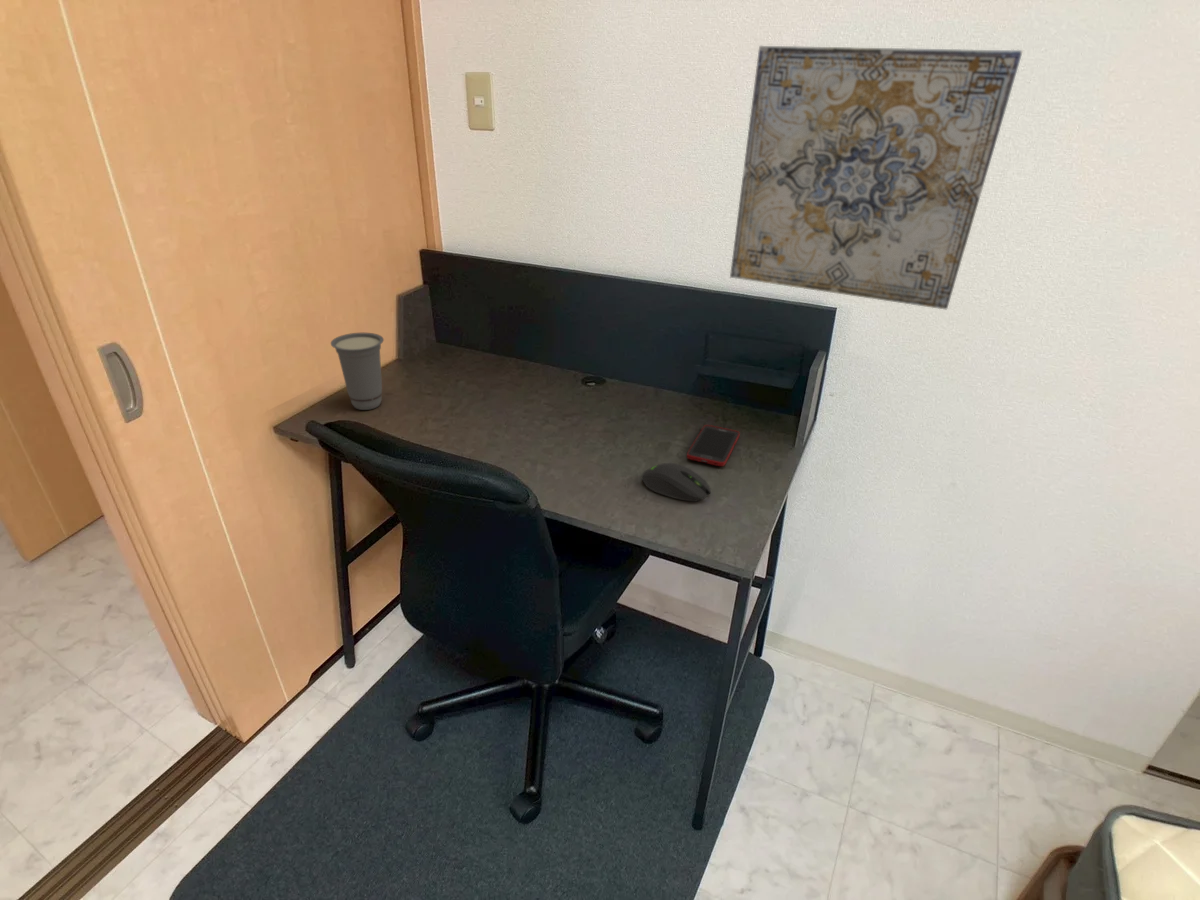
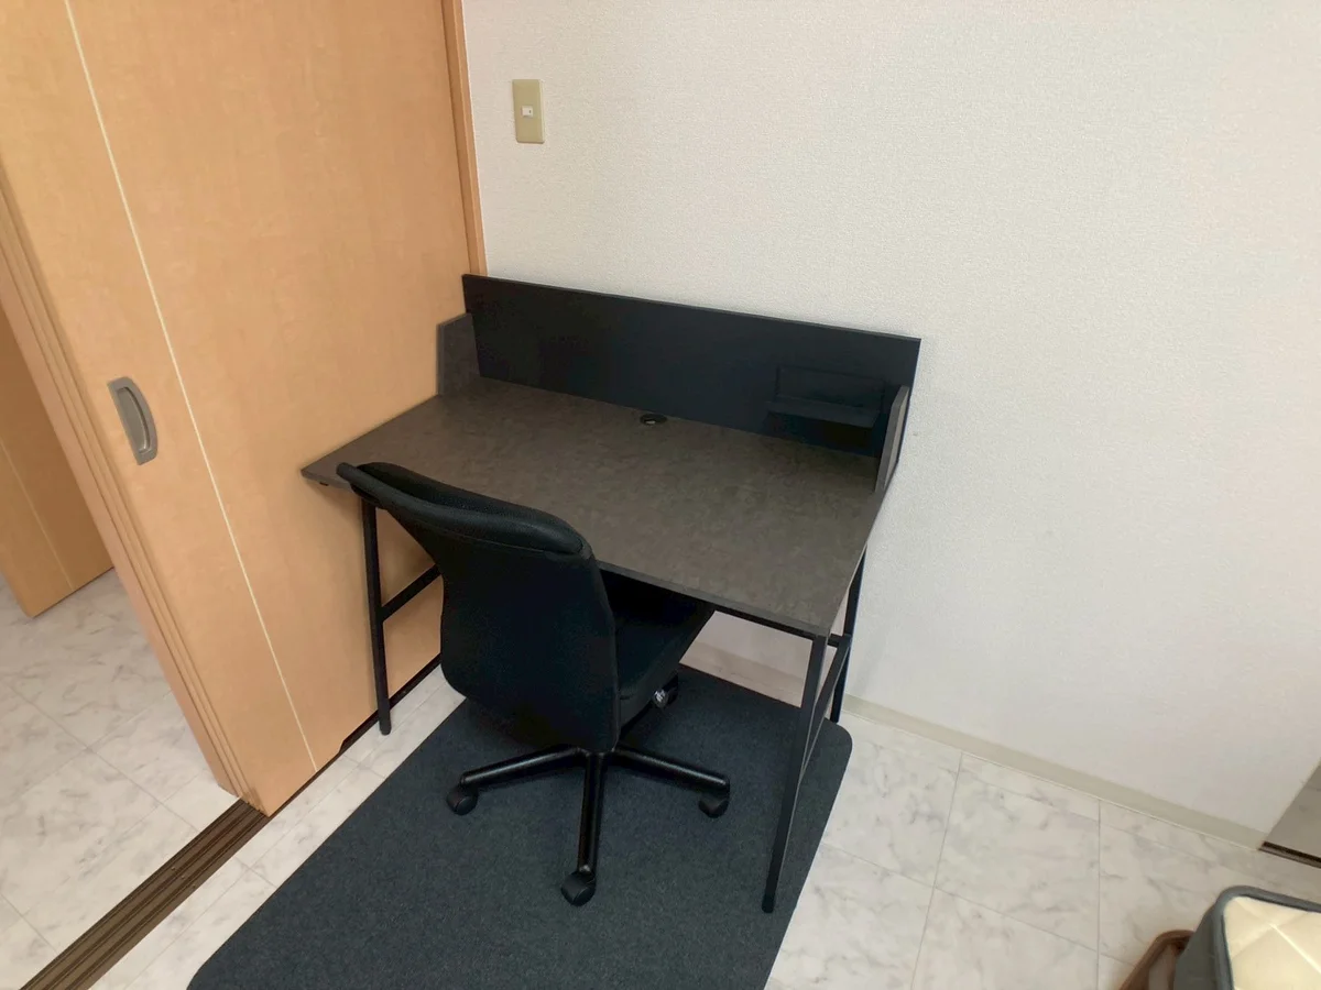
- cell phone [686,424,741,467]
- wall art [729,44,1024,310]
- computer mouse [640,462,712,502]
- cup [330,332,385,411]
